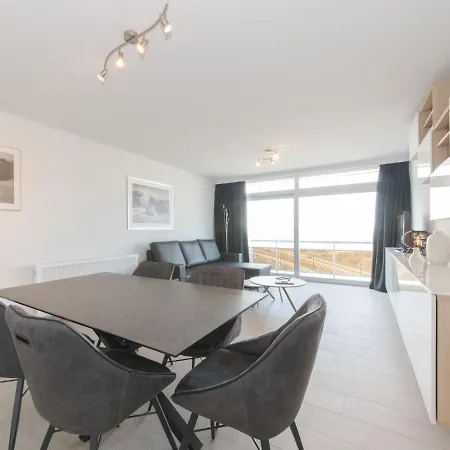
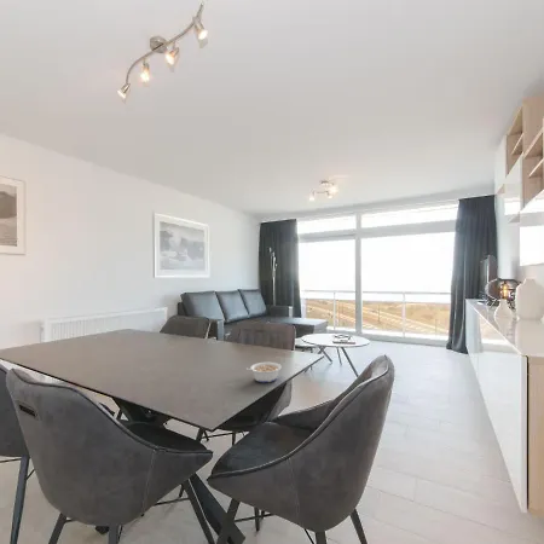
+ legume [244,361,283,383]
